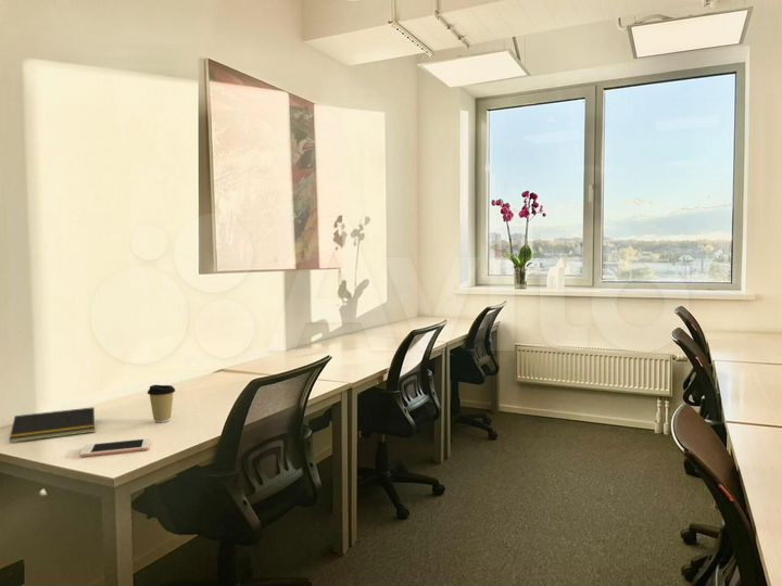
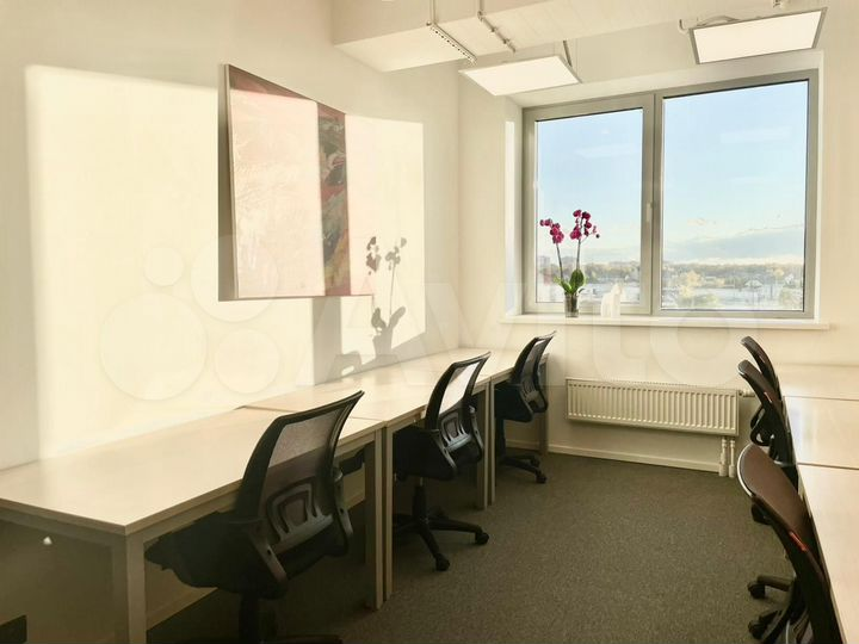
- notepad [9,406,96,444]
- cell phone [79,437,152,458]
- coffee cup [147,384,176,423]
